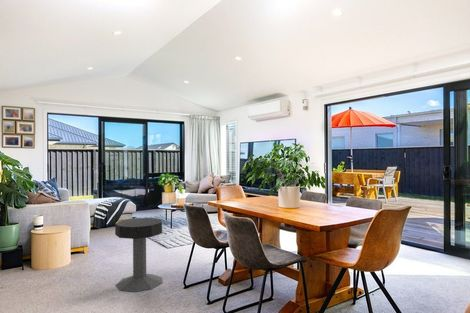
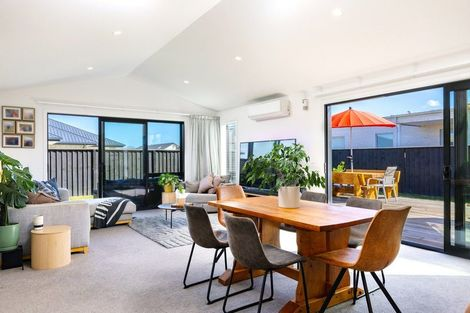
- side table [114,217,163,293]
